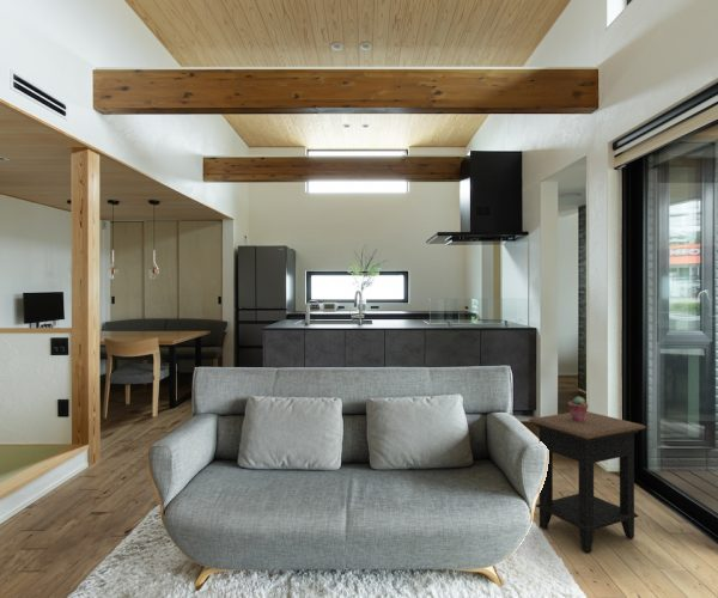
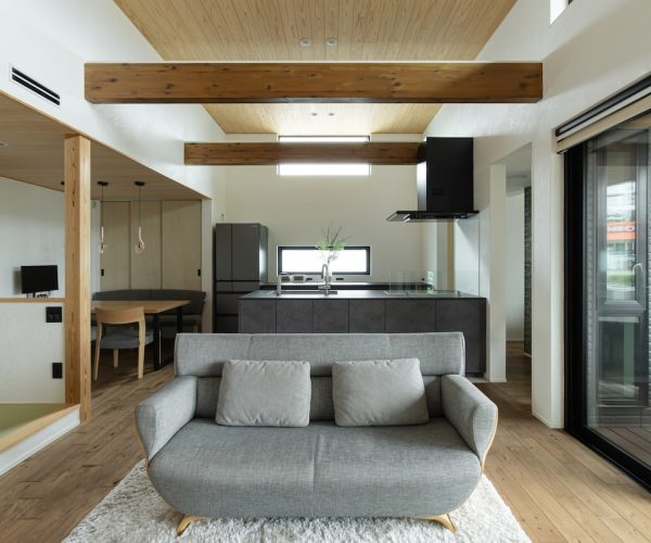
- side table [528,410,647,554]
- potted succulent [567,395,589,422]
